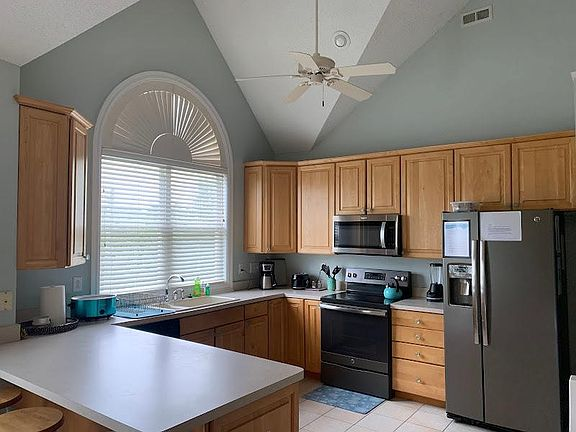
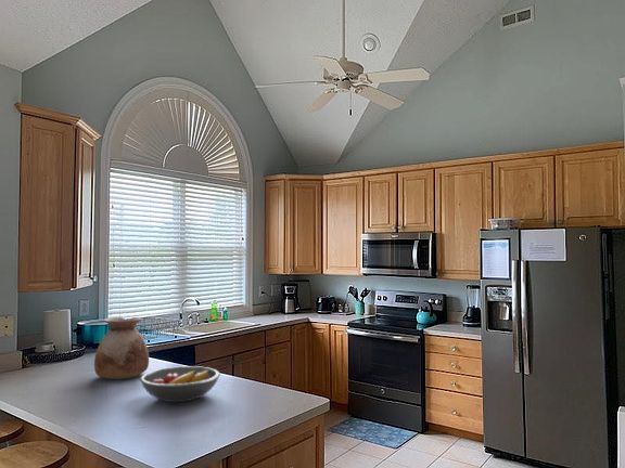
+ fruit bowl [139,365,221,403]
+ vase [93,316,150,380]
